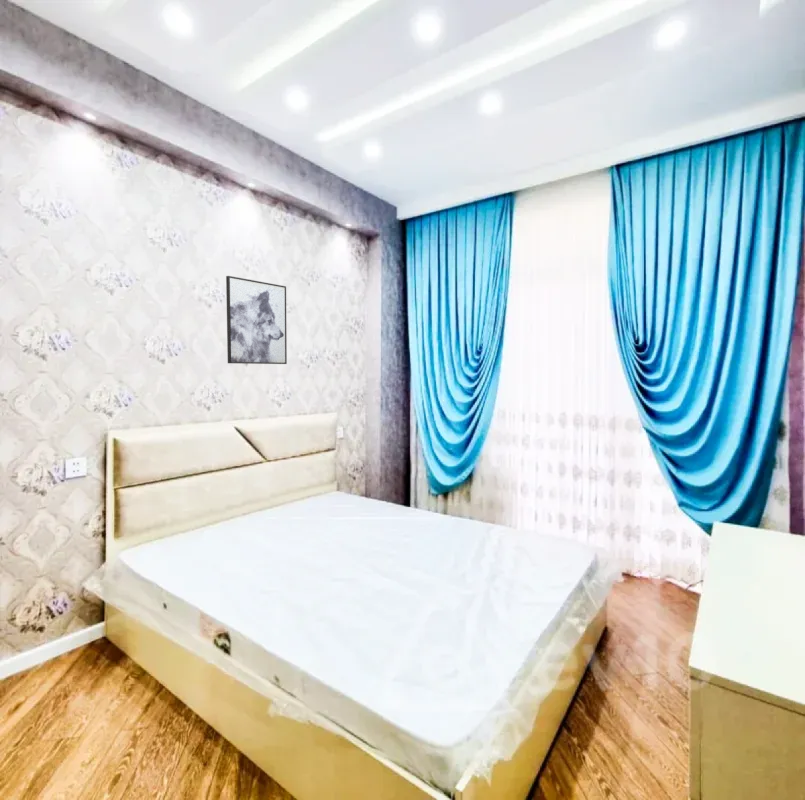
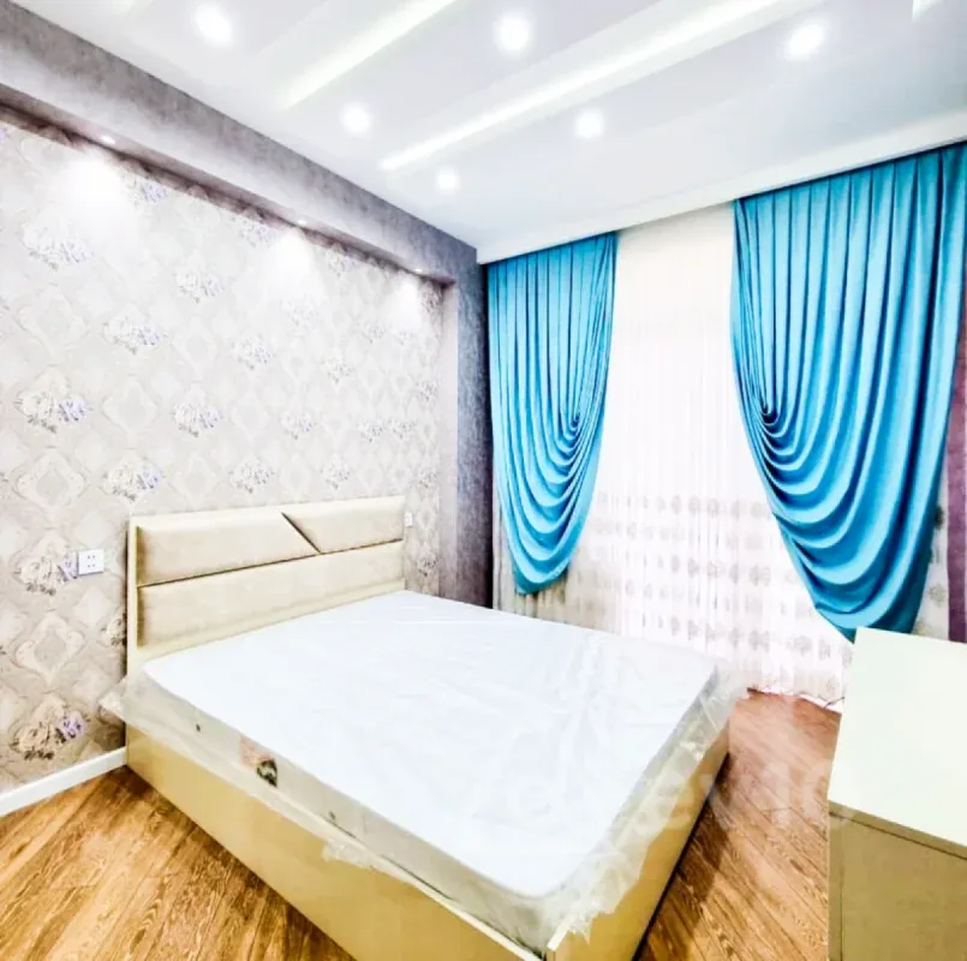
- wall art [225,275,288,365]
